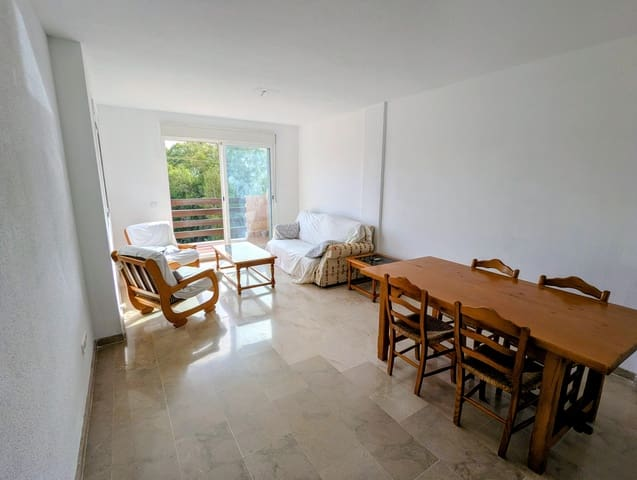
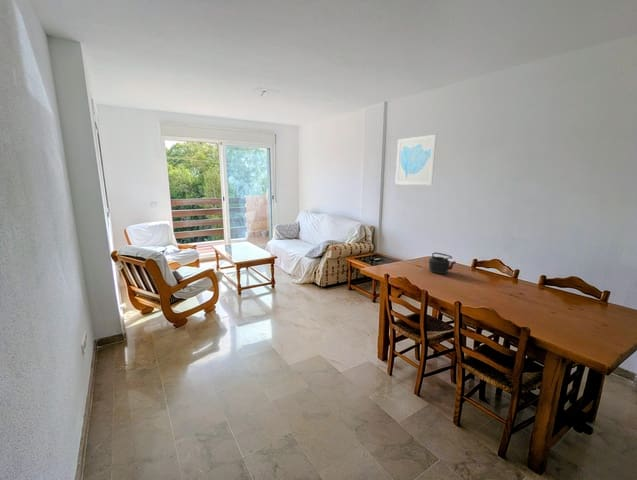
+ wall art [395,134,437,186]
+ teapot [428,252,457,275]
